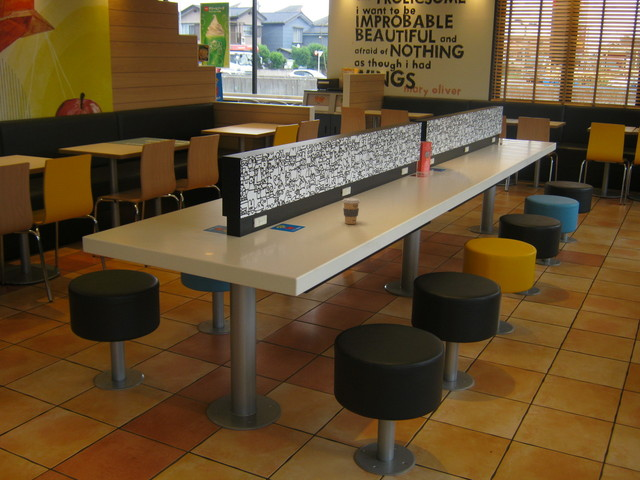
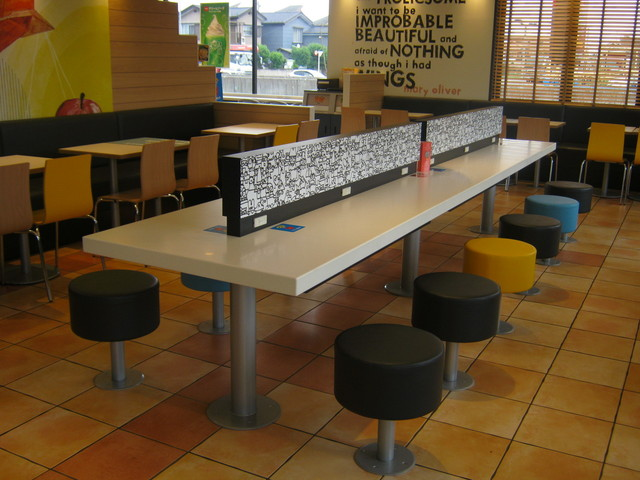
- coffee cup [341,197,361,225]
